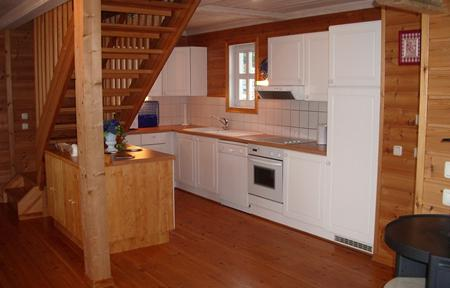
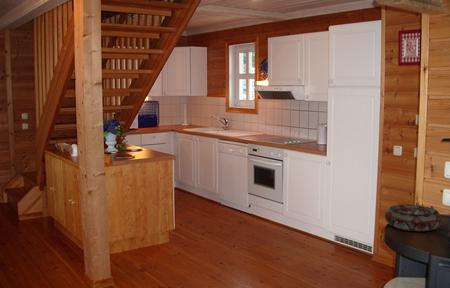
+ decorative bowl [384,204,443,232]
